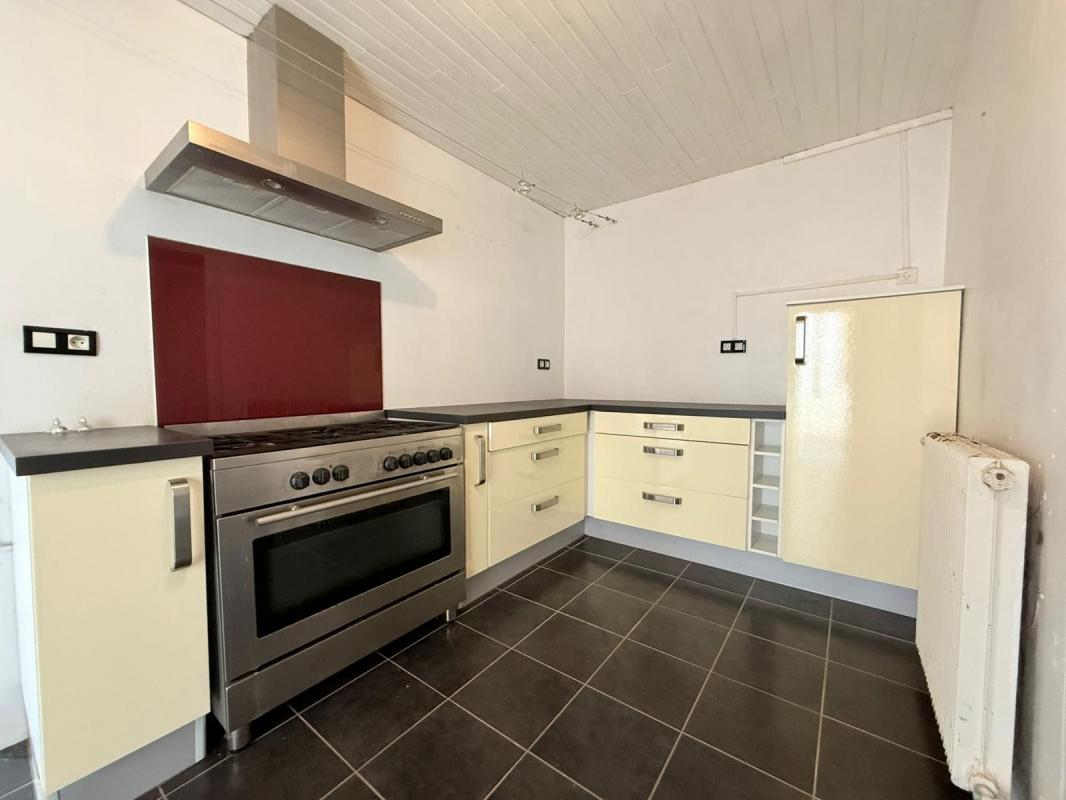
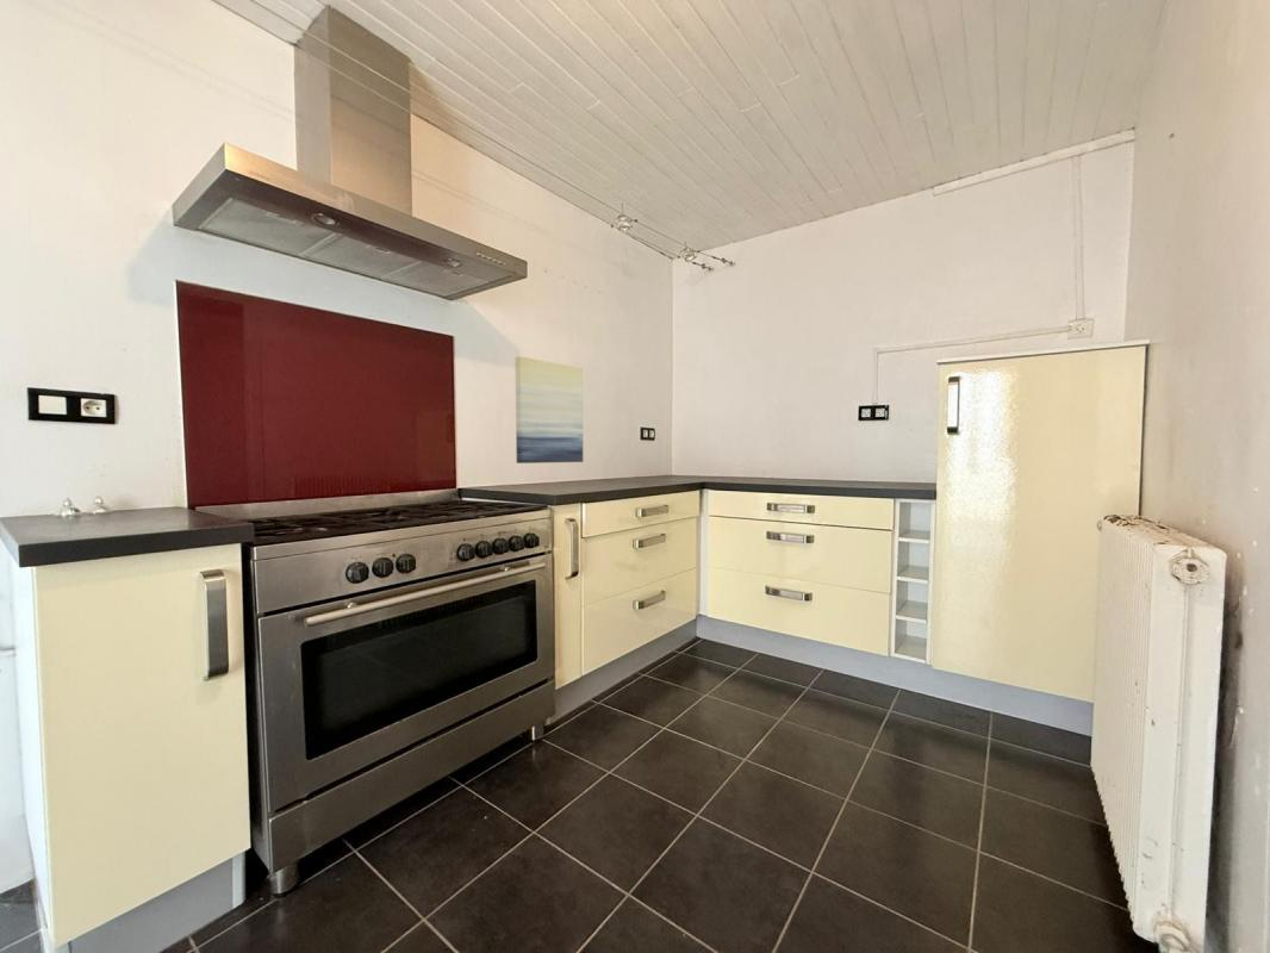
+ wall art [515,355,584,465]
